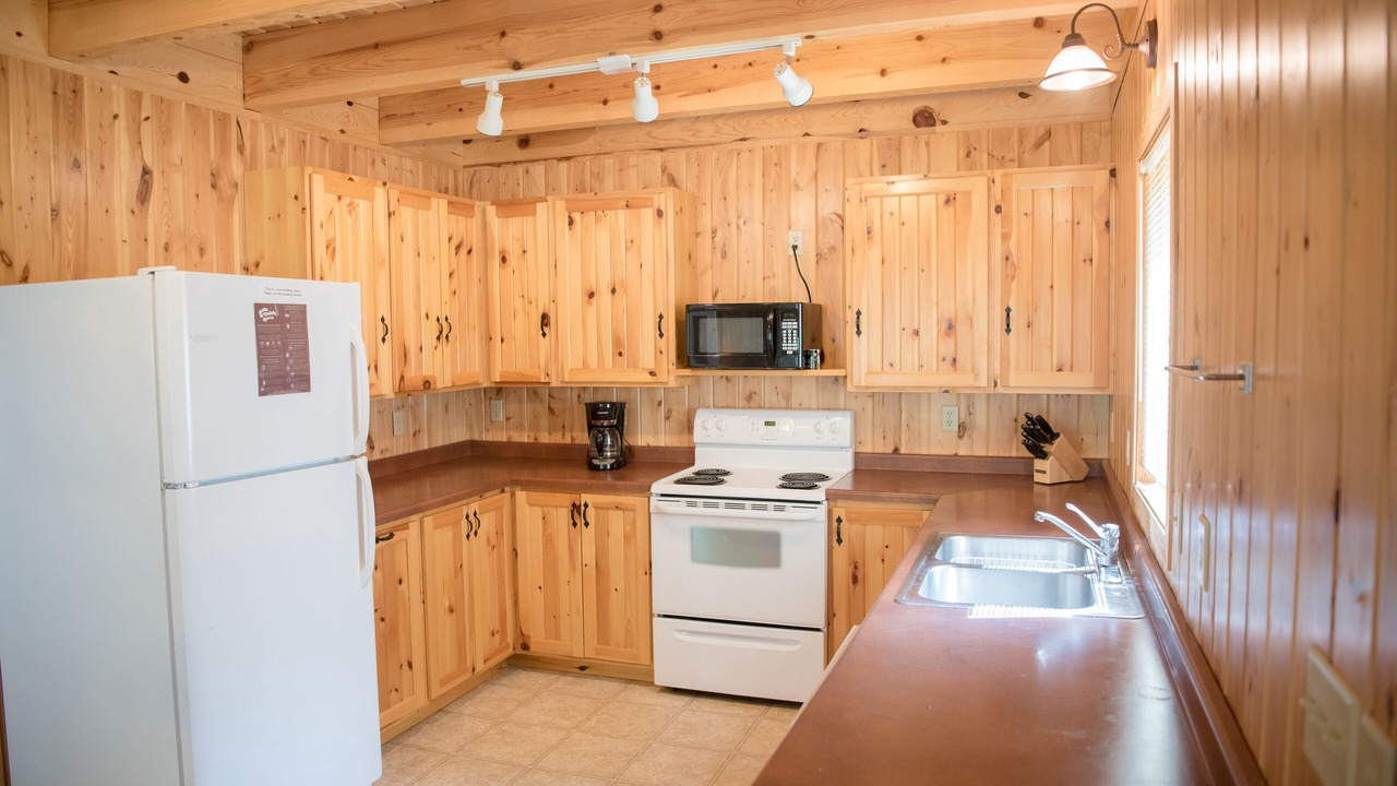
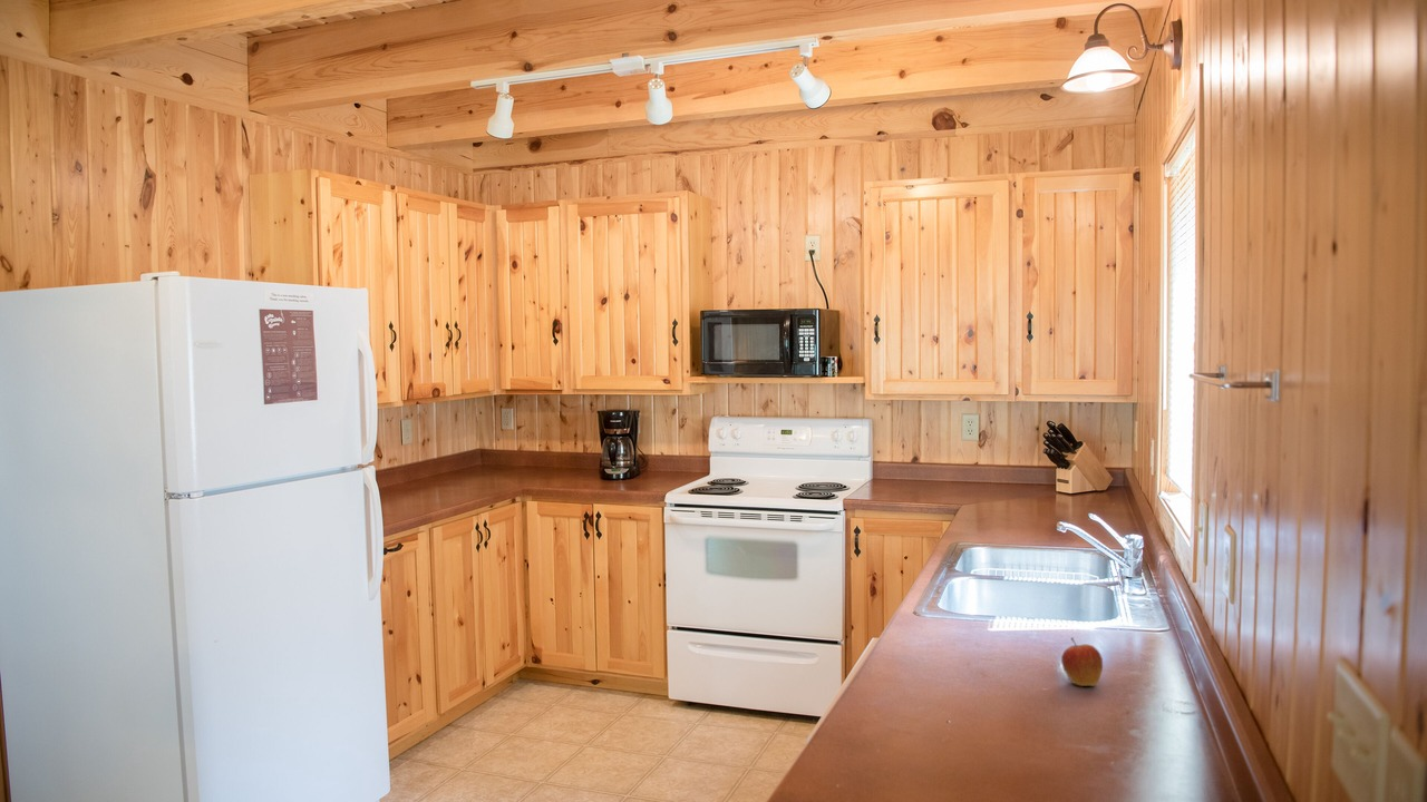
+ fruit [1060,636,1104,687]
